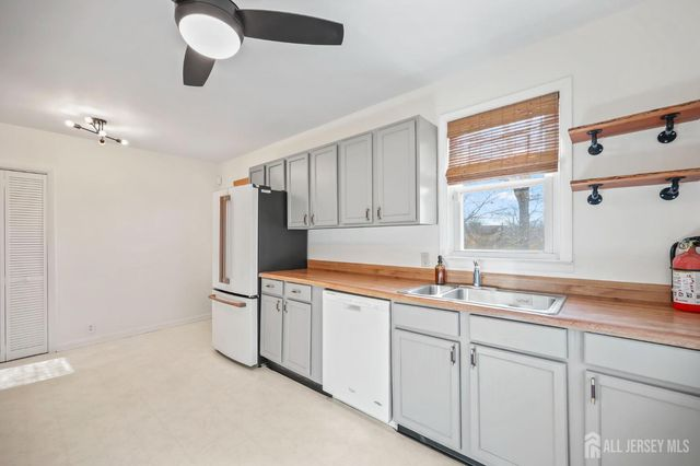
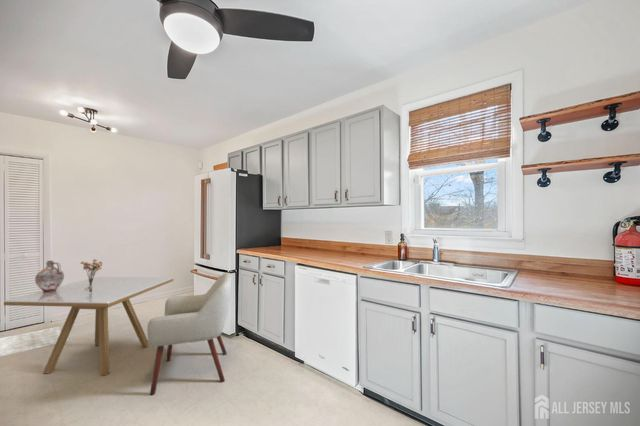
+ chair [146,272,233,396]
+ dining table [3,276,174,377]
+ bouquet [79,258,103,293]
+ ceramic jug [34,260,65,293]
